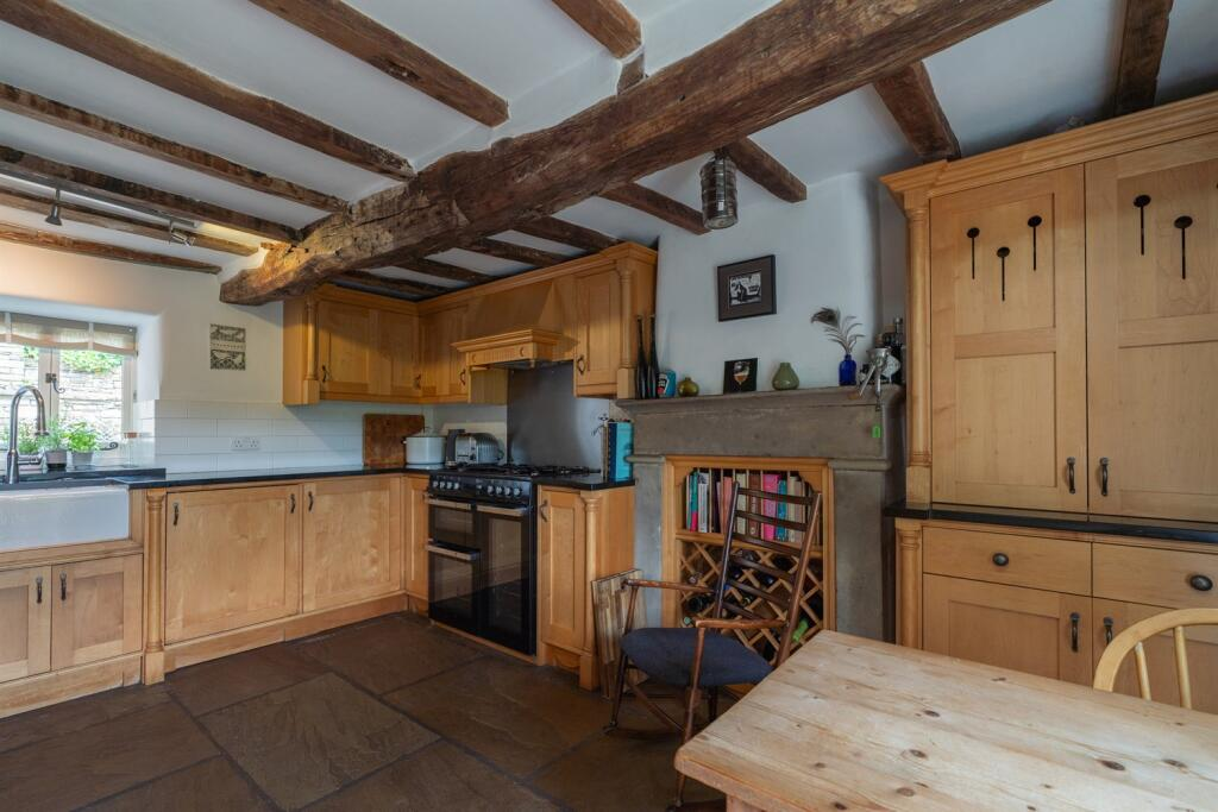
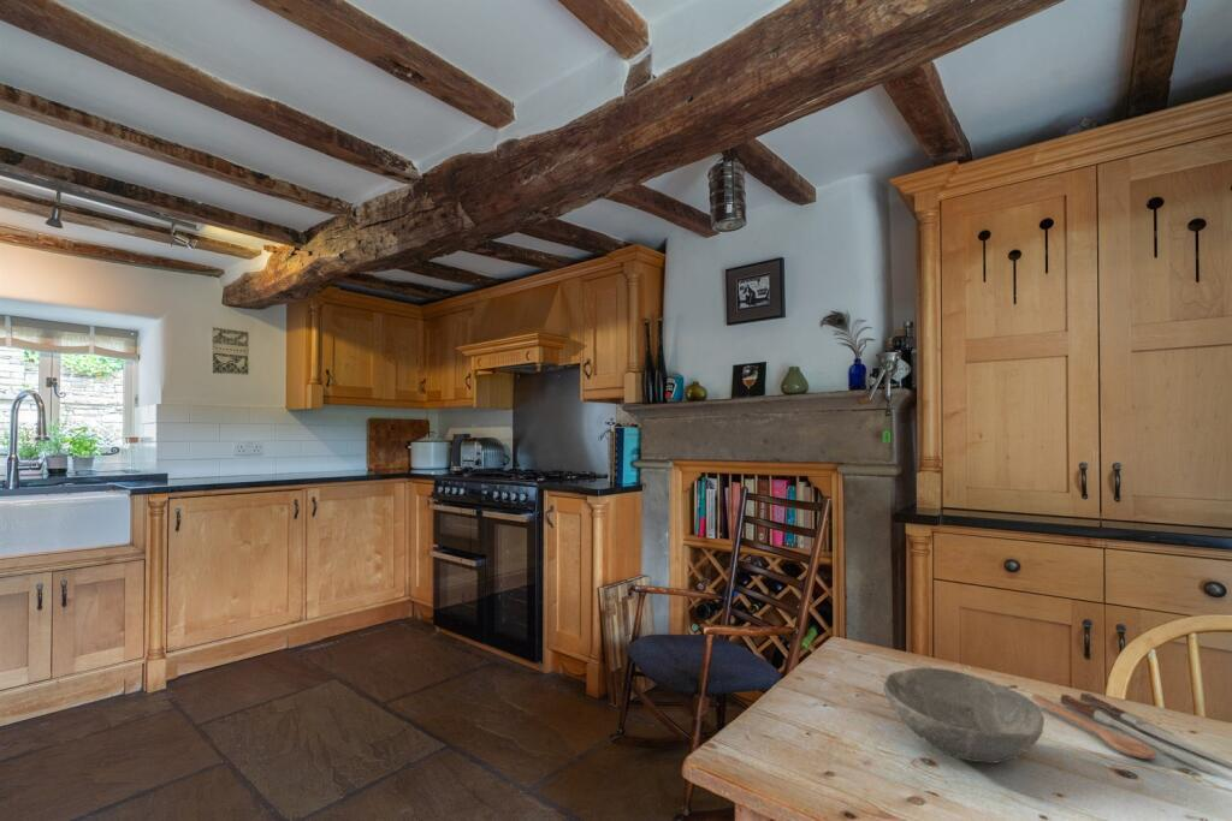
+ spoon [1031,691,1232,777]
+ bowl [882,666,1046,763]
